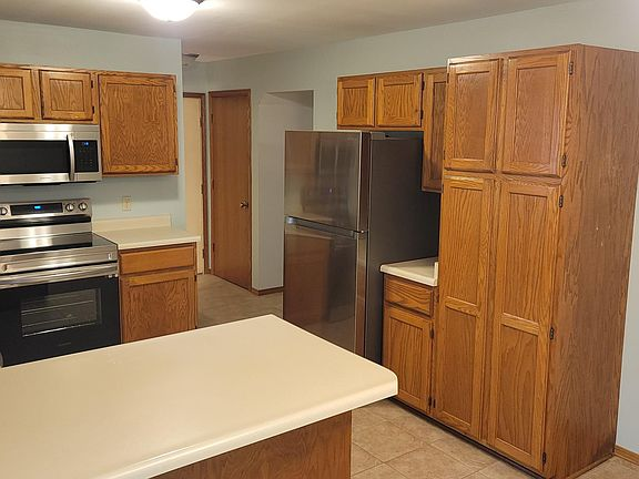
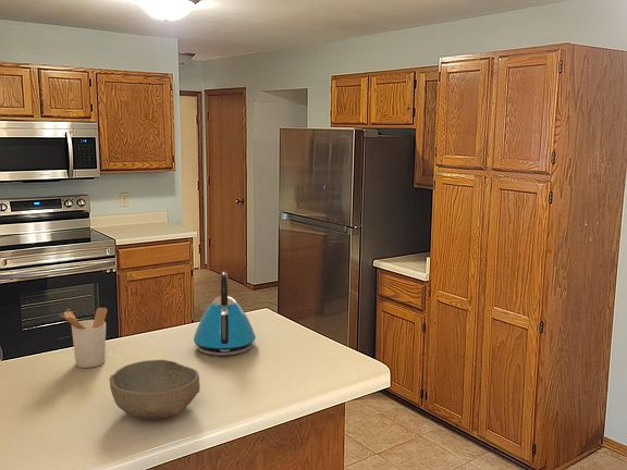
+ utensil holder [59,307,108,369]
+ bowl [109,359,201,421]
+ kettle [193,270,257,357]
